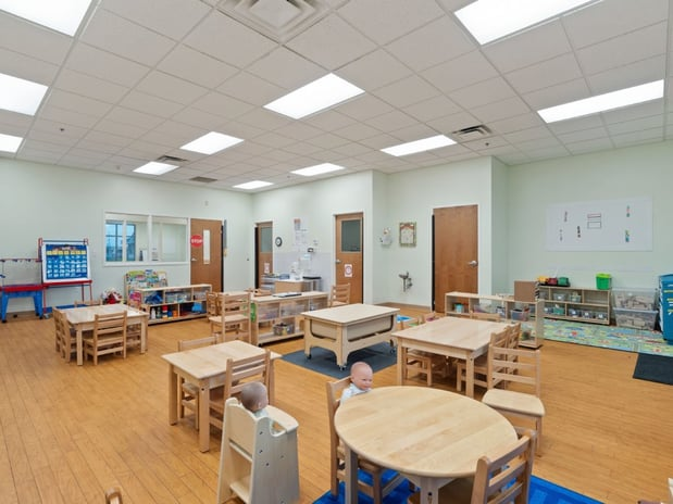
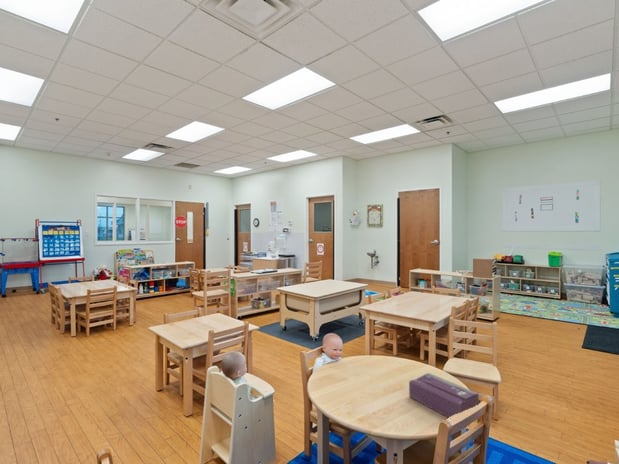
+ tissue box [408,372,480,418]
